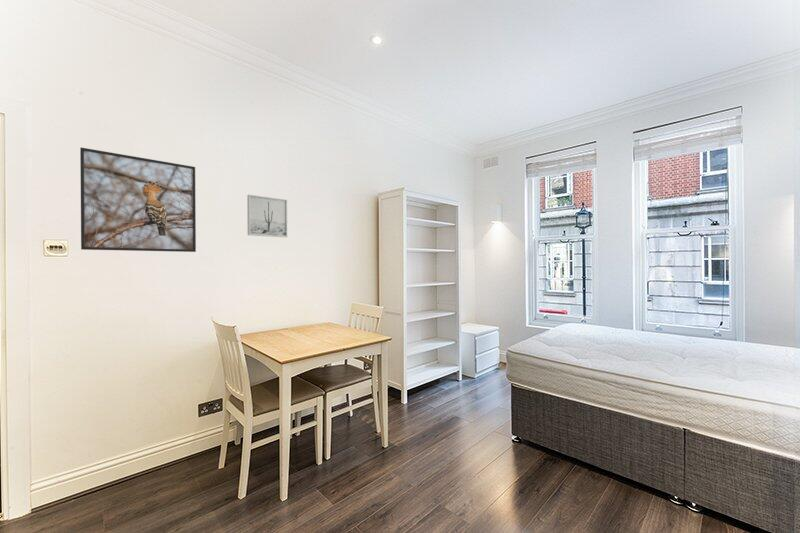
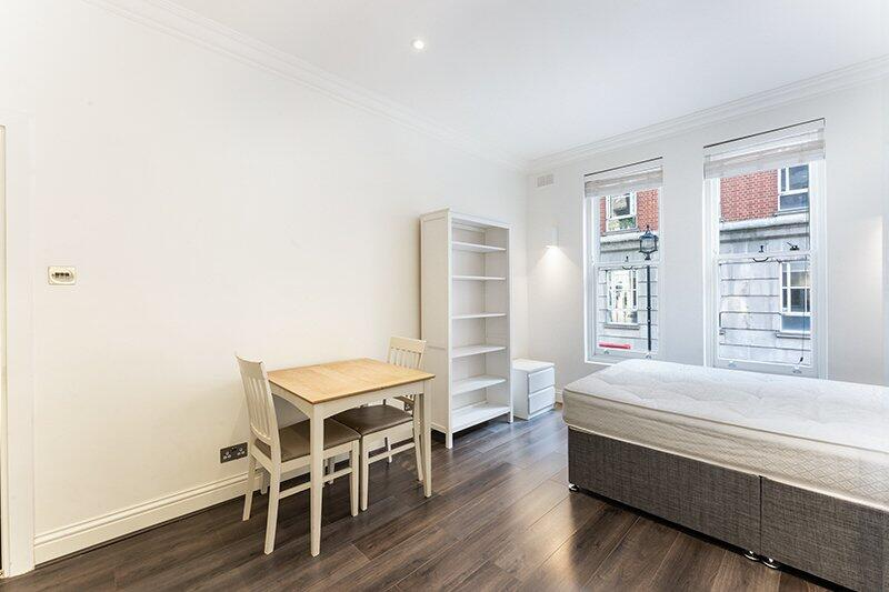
- wall art [246,194,288,238]
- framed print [79,146,197,253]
